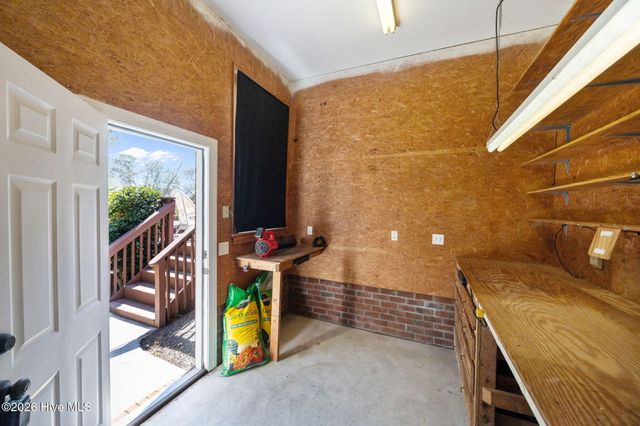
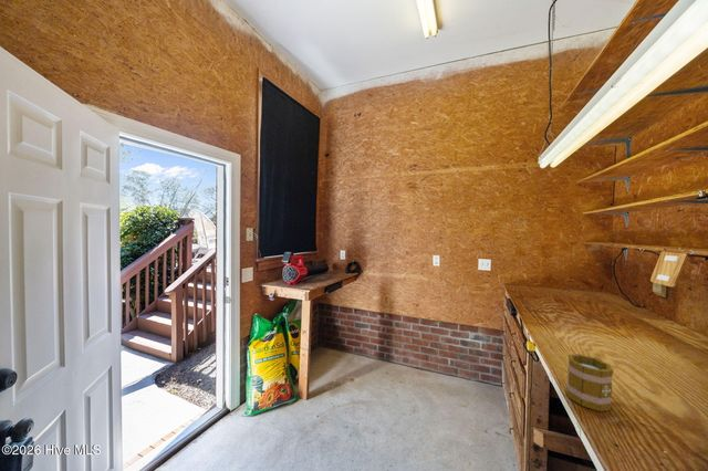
+ mug [565,353,615,412]
